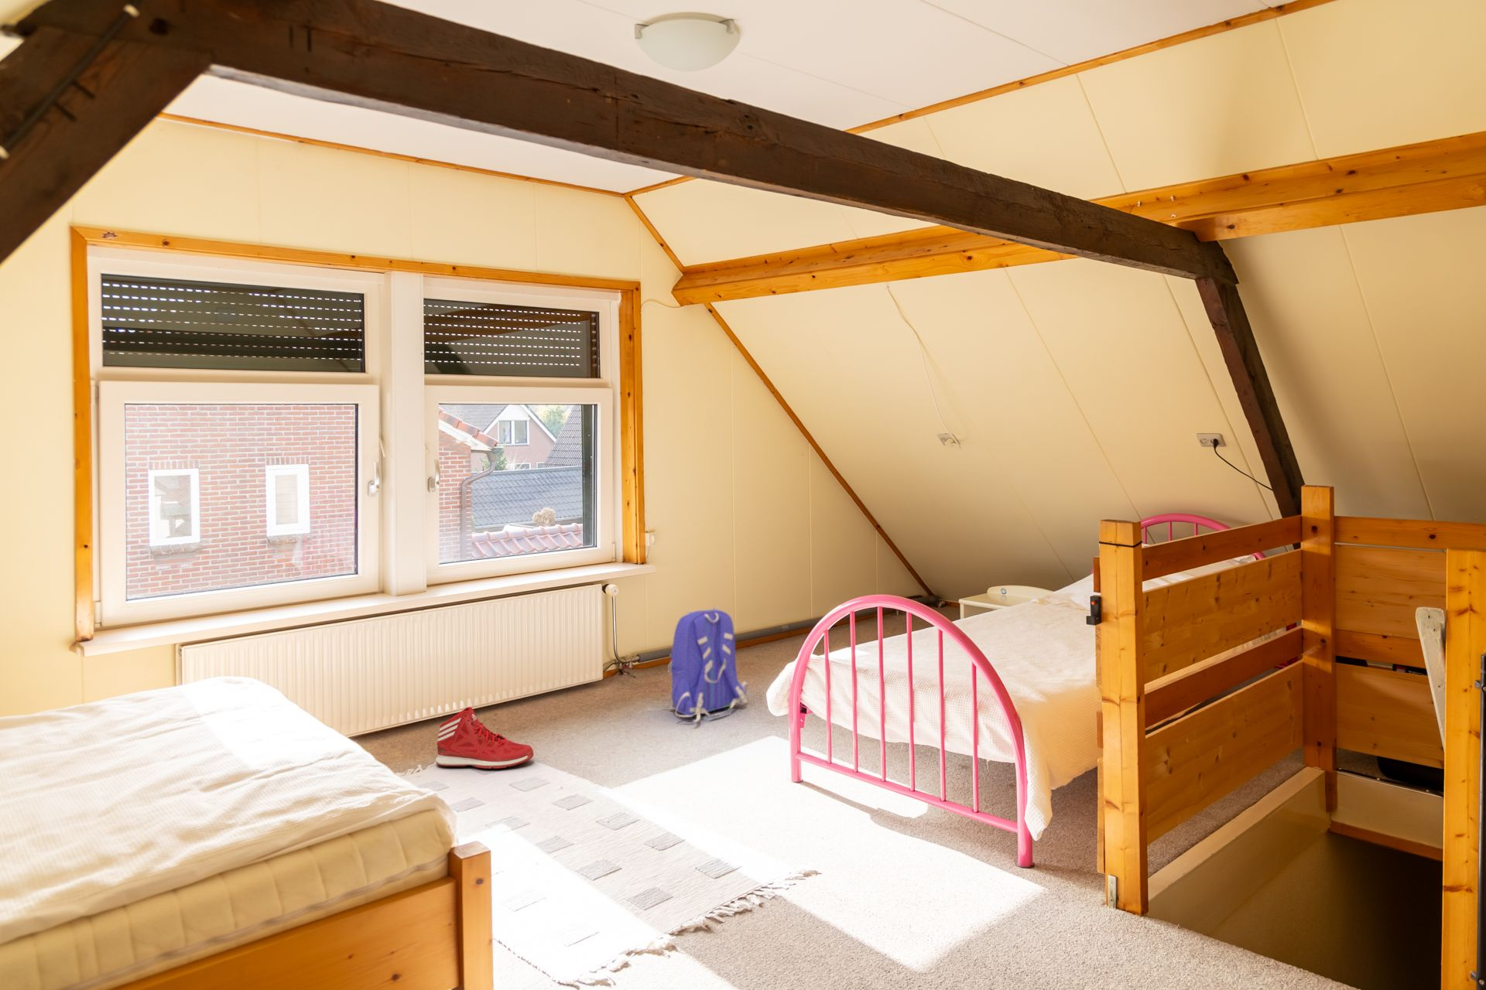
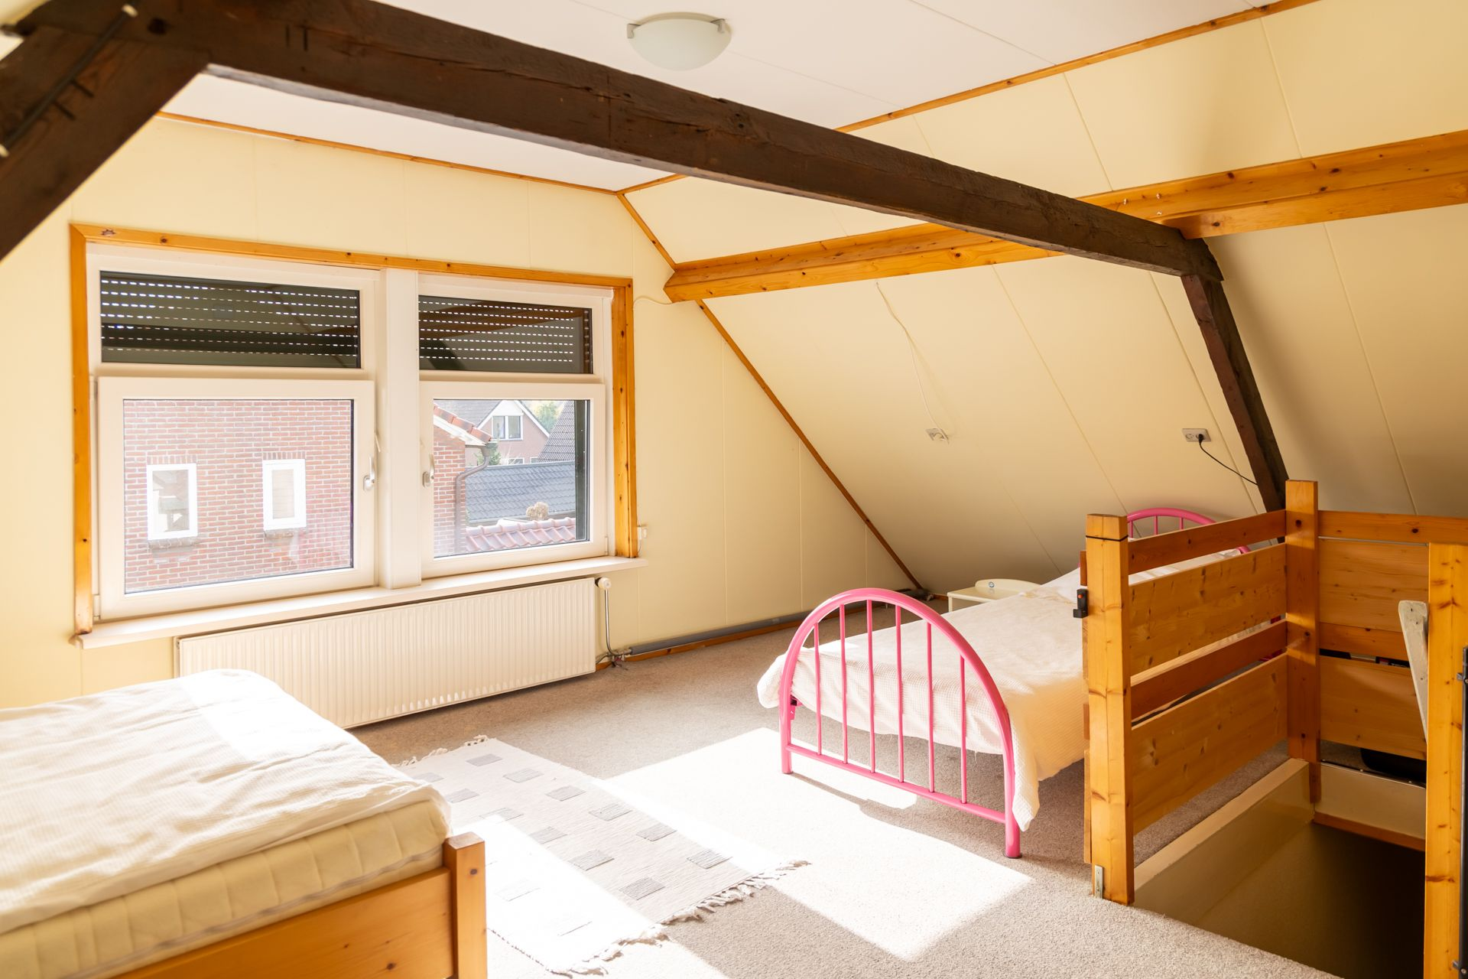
- sneaker [435,706,534,769]
- backpack [646,605,750,723]
